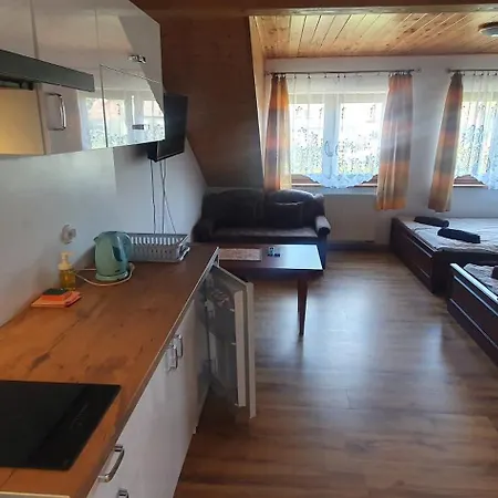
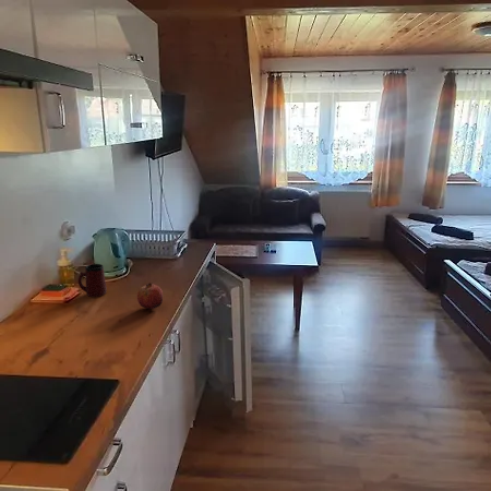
+ mug [77,263,108,298]
+ fruit [136,282,164,310]
